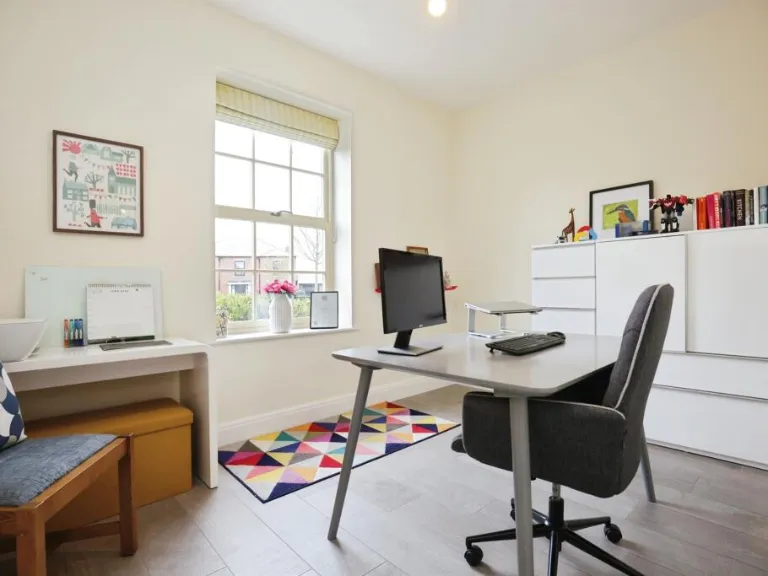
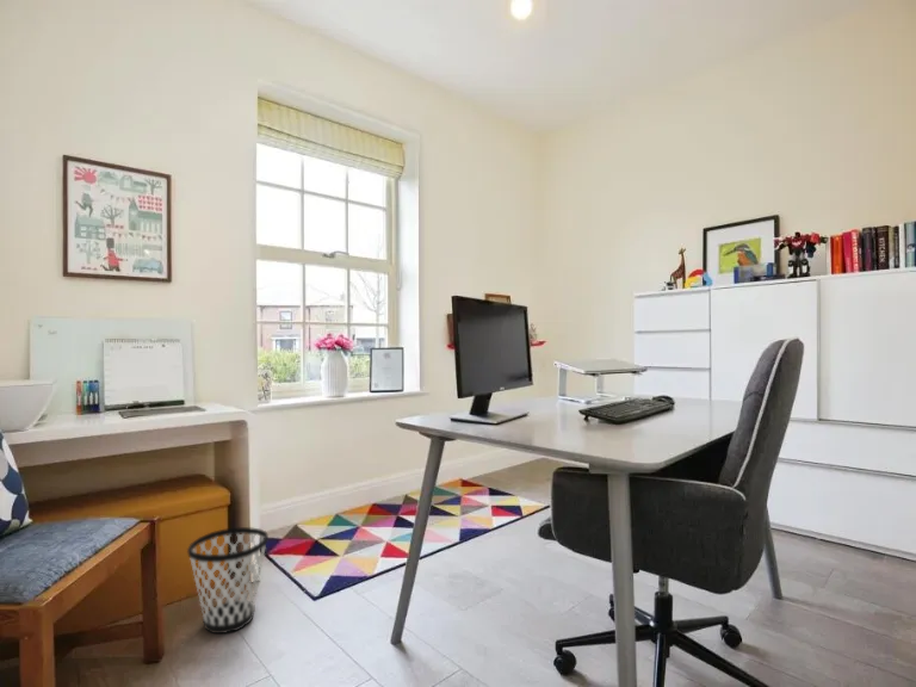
+ wastebasket [186,526,270,635]
